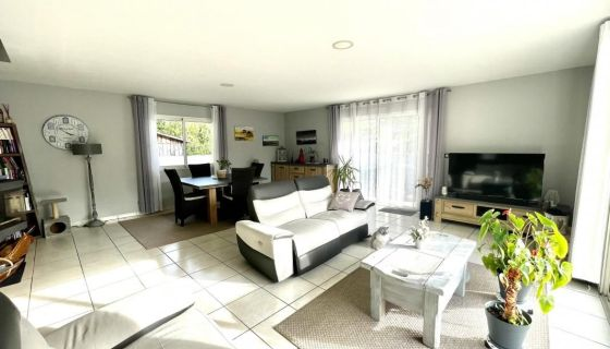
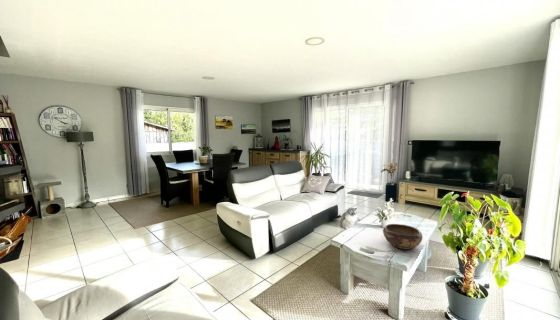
+ decorative bowl [382,223,424,251]
